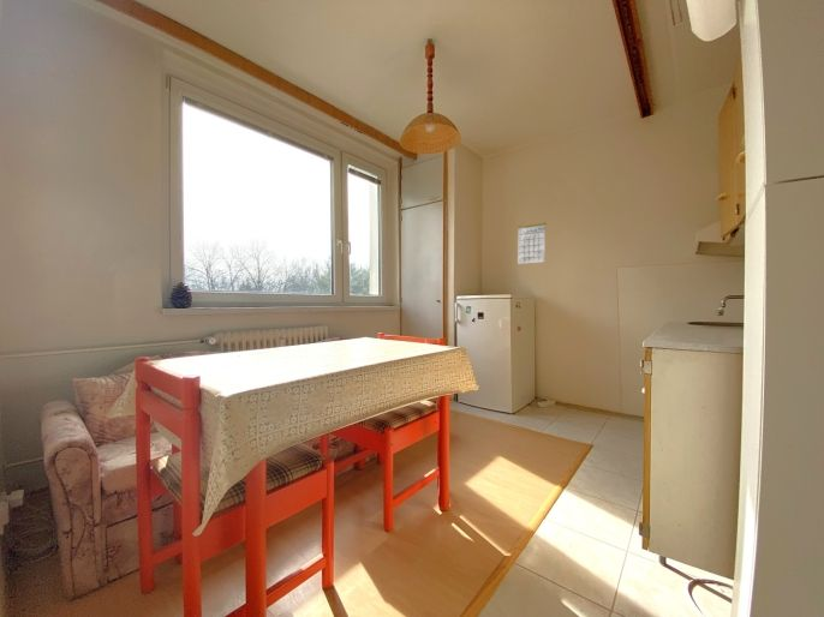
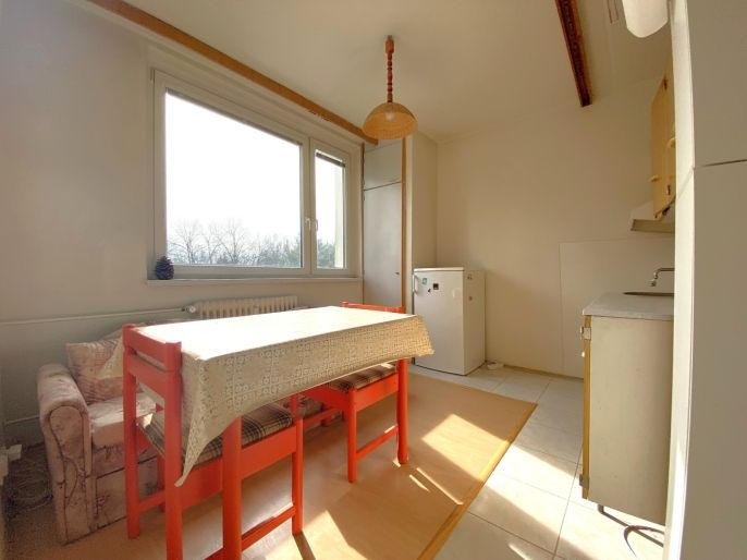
- calendar [517,215,547,265]
